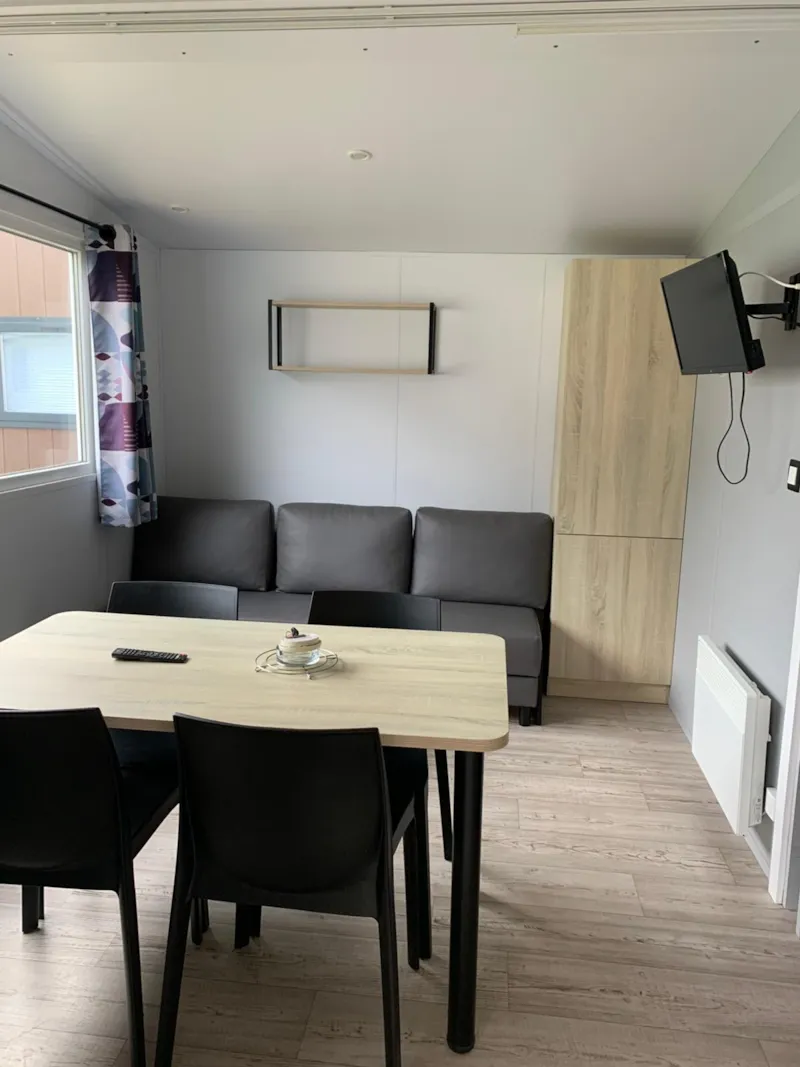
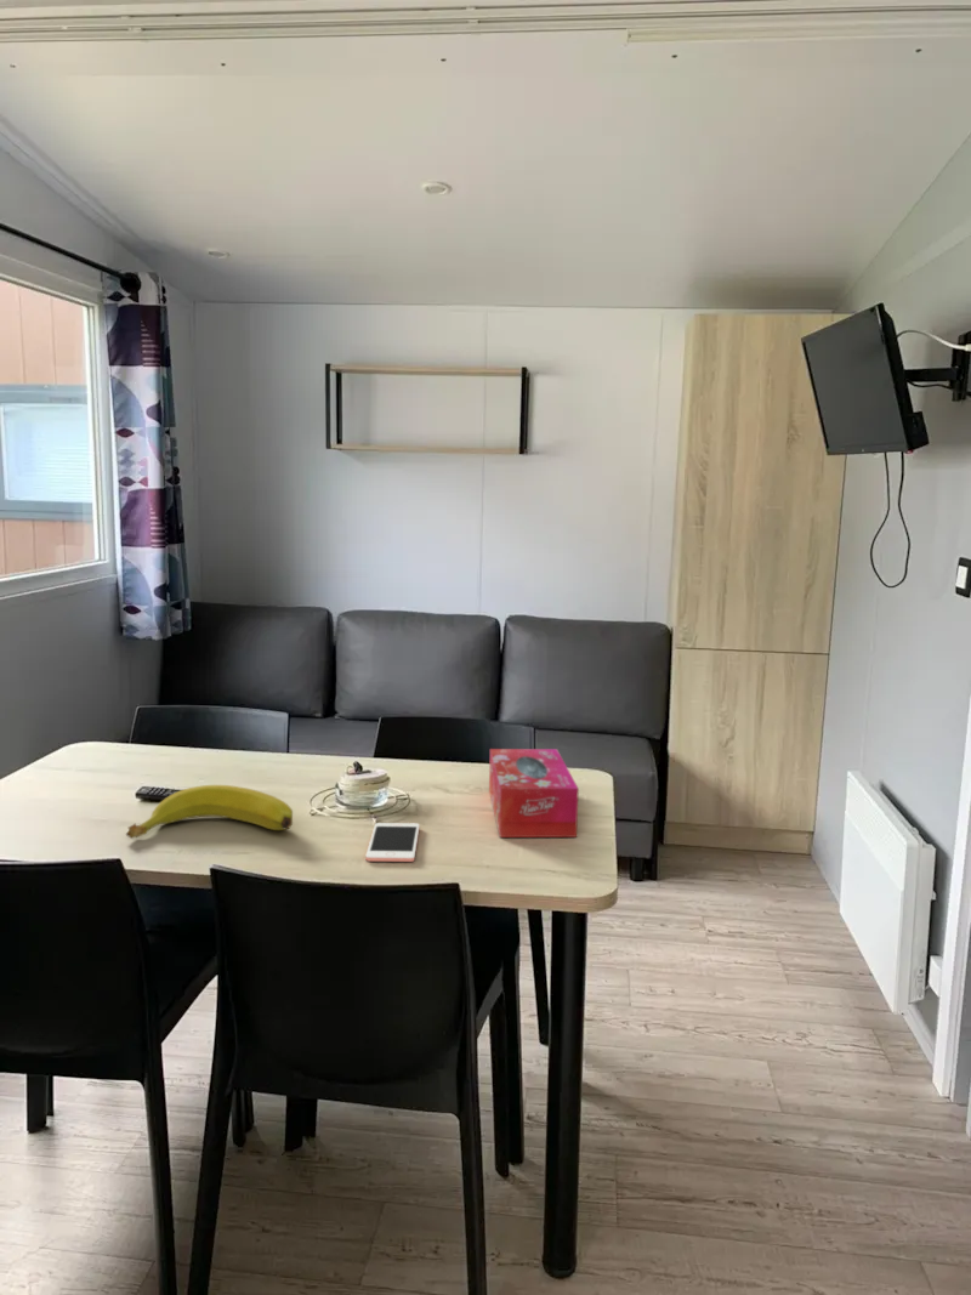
+ tissue box [488,748,580,839]
+ cell phone [364,822,421,863]
+ banana [125,784,294,839]
